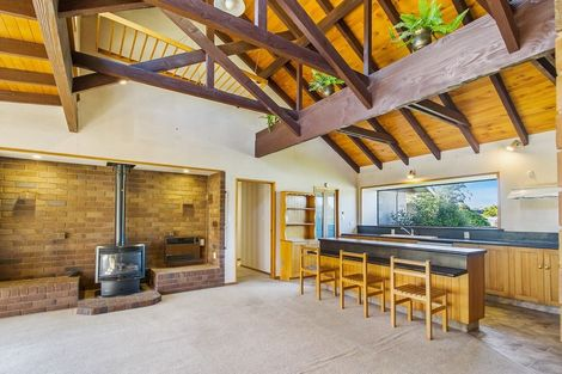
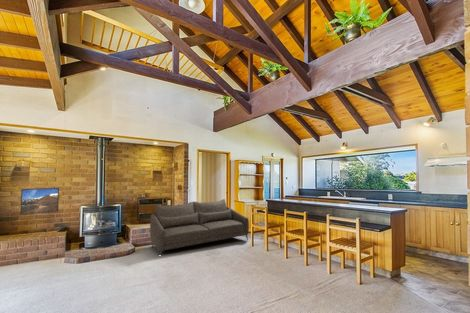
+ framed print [19,187,60,215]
+ sofa [149,198,250,256]
